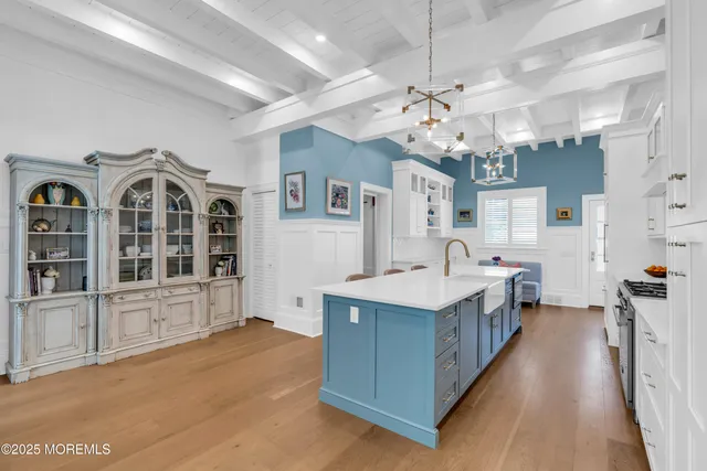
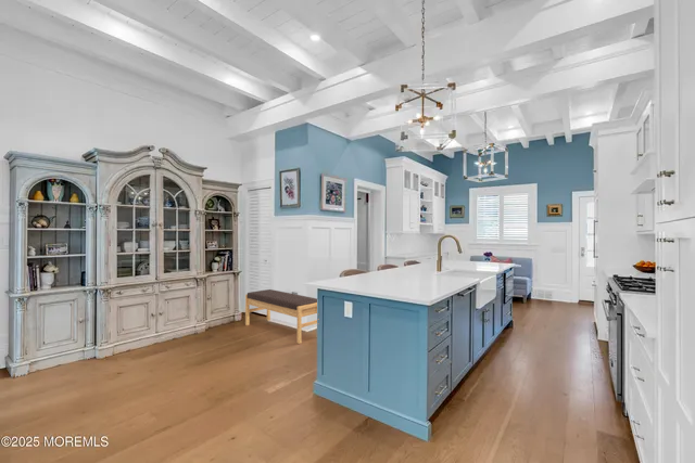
+ bench [244,288,318,345]
